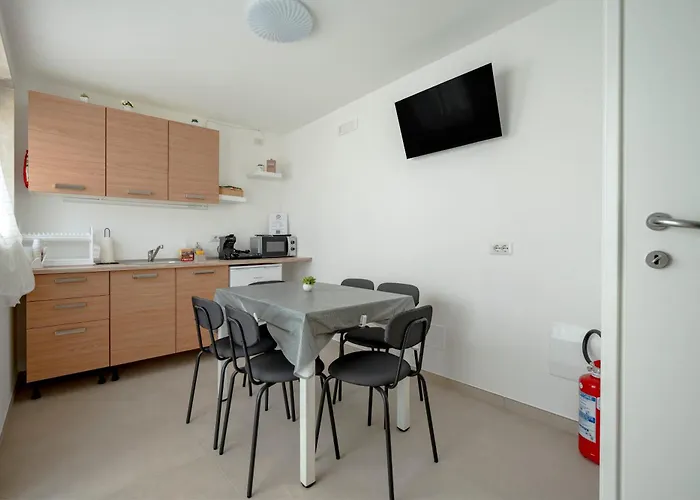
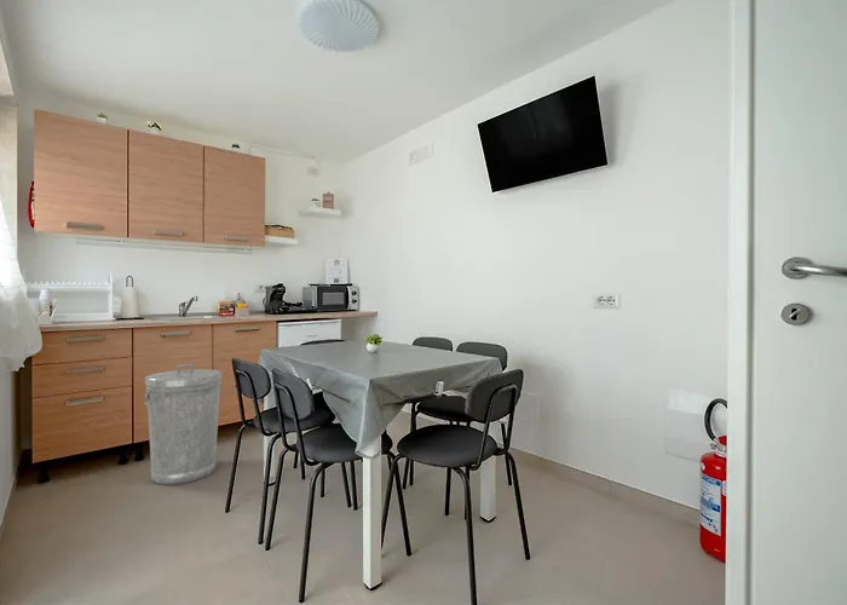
+ trash can [144,363,224,486]
